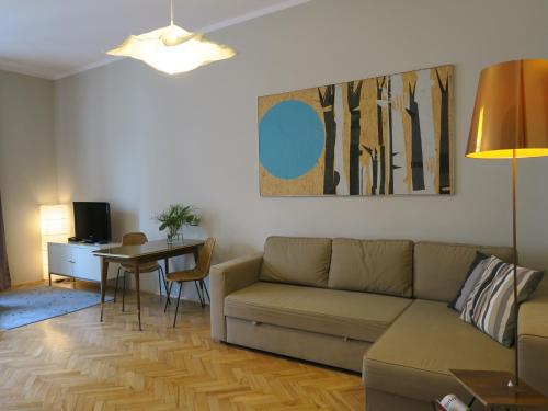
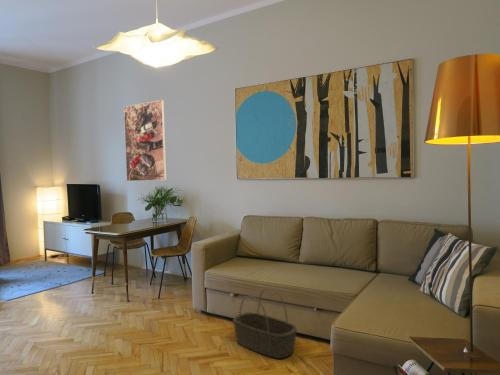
+ basket [232,287,298,359]
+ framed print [123,99,168,182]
